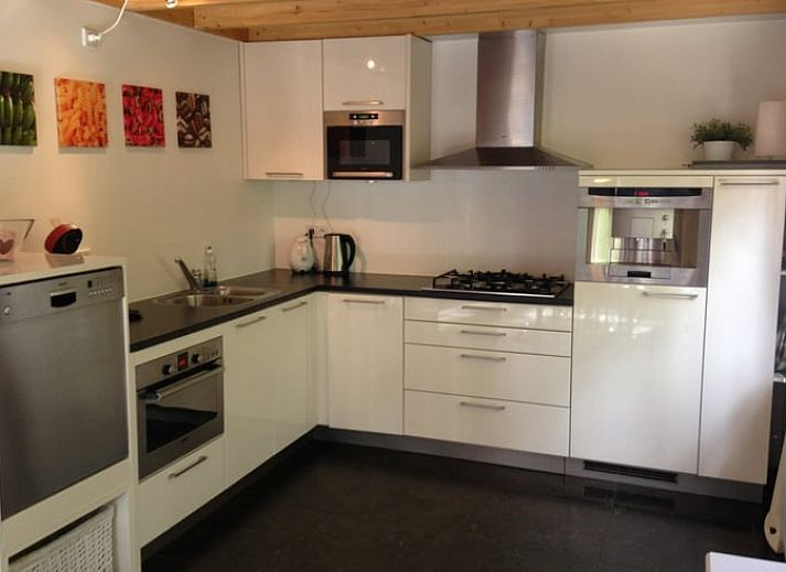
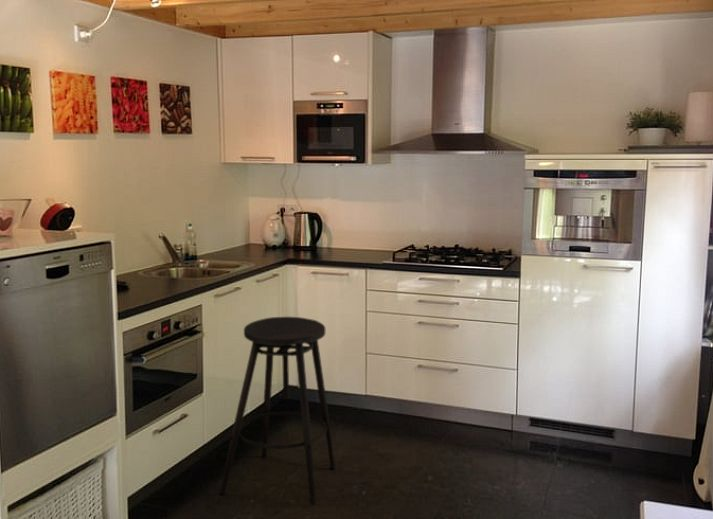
+ stool [219,316,336,506]
